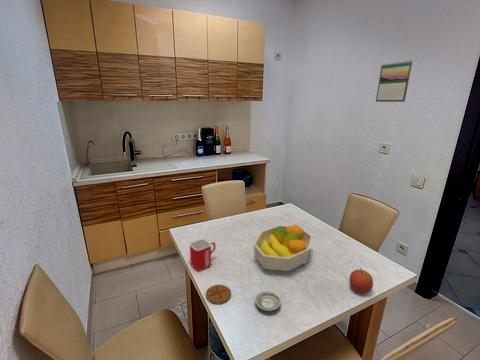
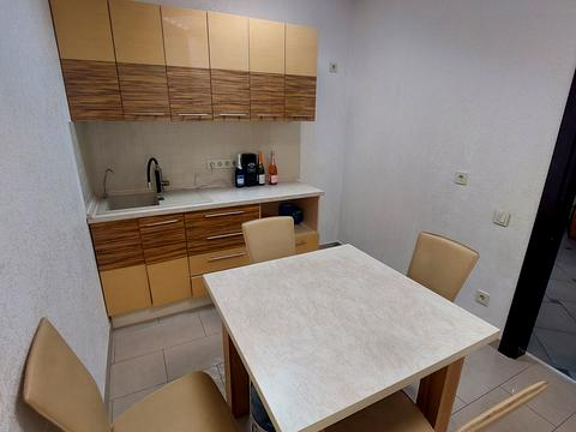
- fruit bowl [252,223,313,272]
- mug [188,238,216,272]
- apple [348,267,374,294]
- calendar [375,60,413,103]
- saucer [254,290,282,312]
- coaster [205,284,232,305]
